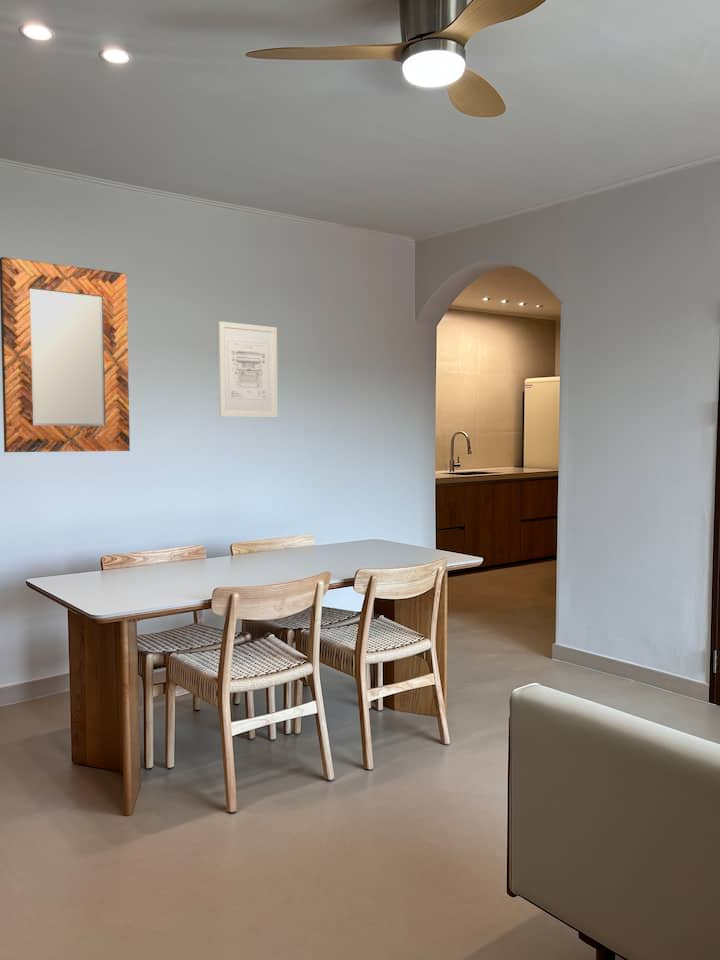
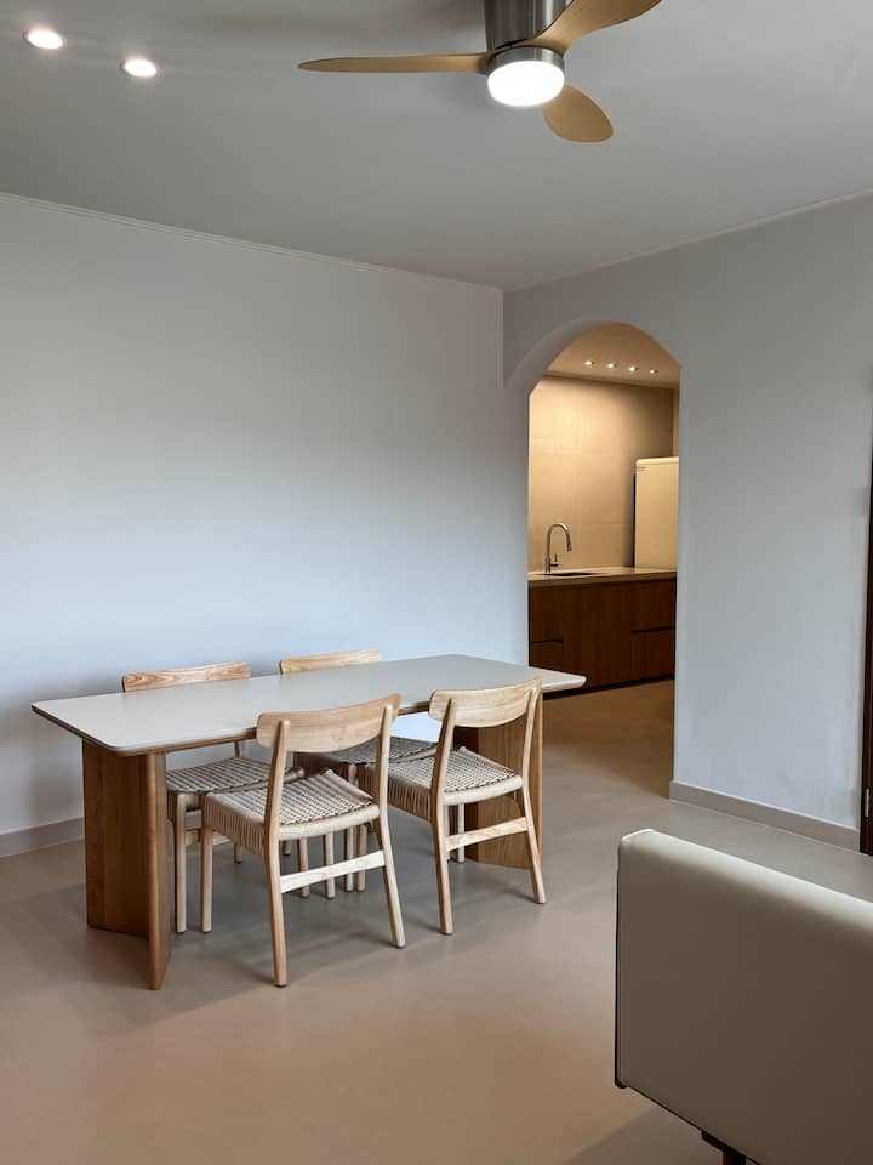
- home mirror [0,256,131,453]
- wall art [218,320,279,418]
